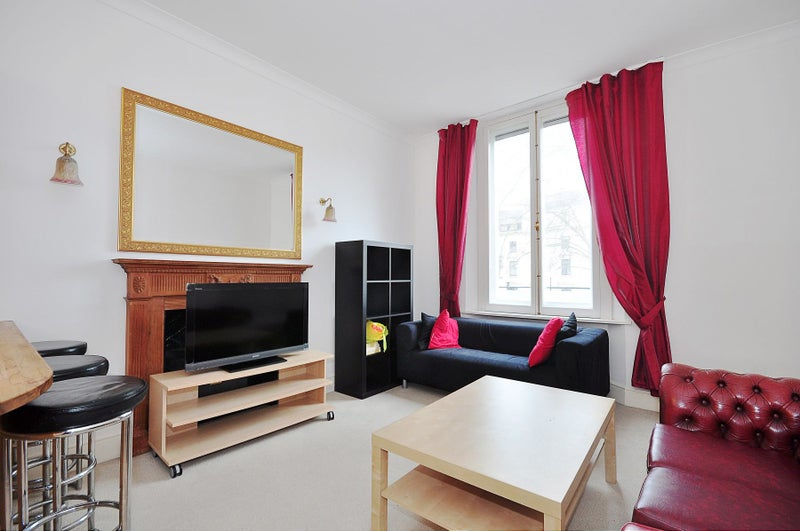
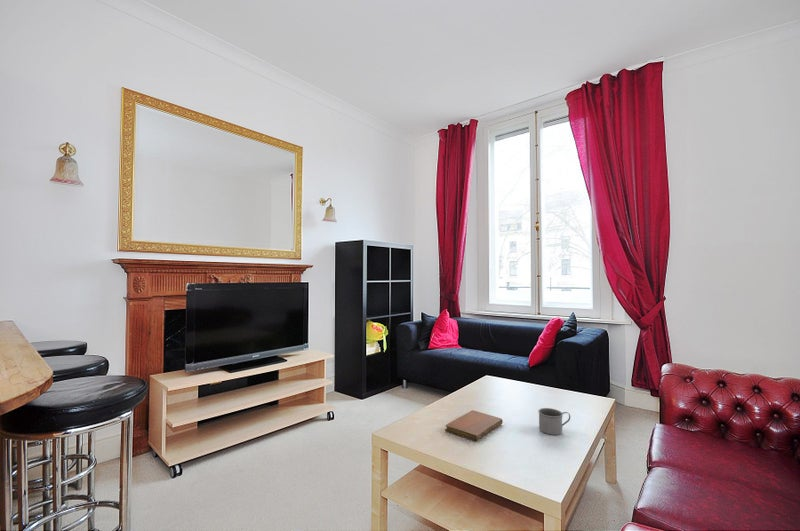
+ notebook [444,409,504,442]
+ mug [537,407,571,436]
